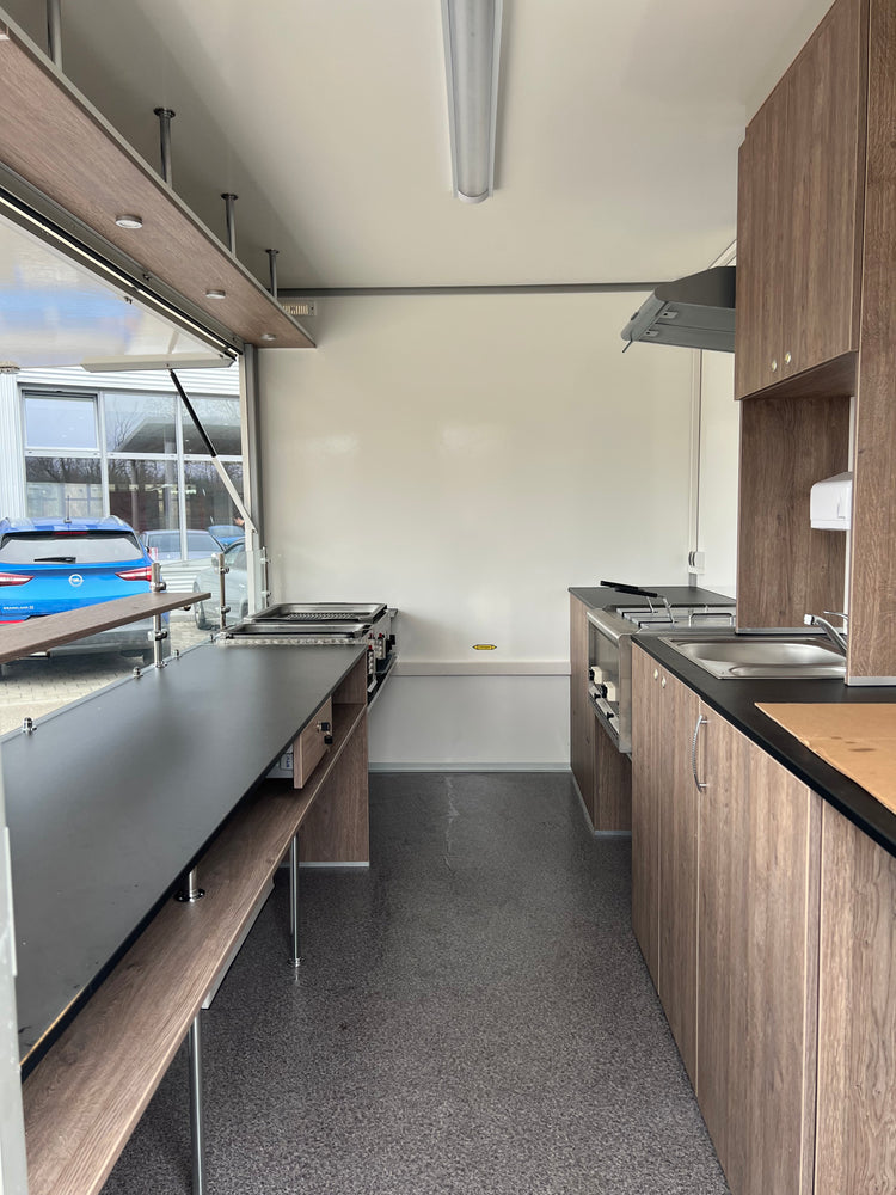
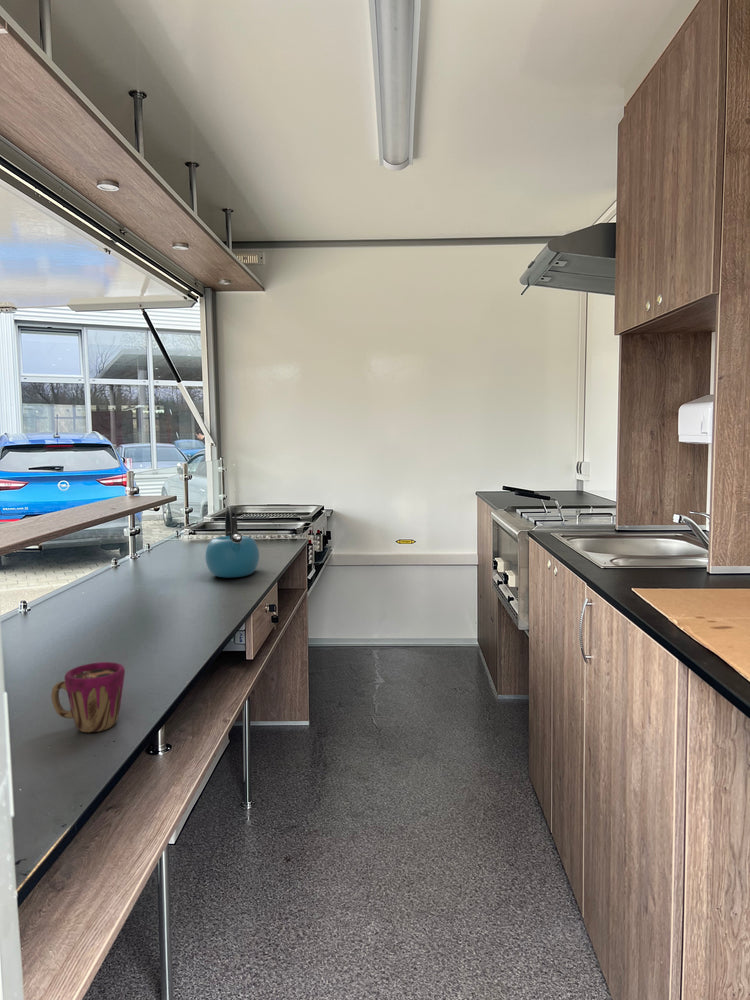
+ cup [50,661,126,733]
+ kettle [204,505,260,578]
